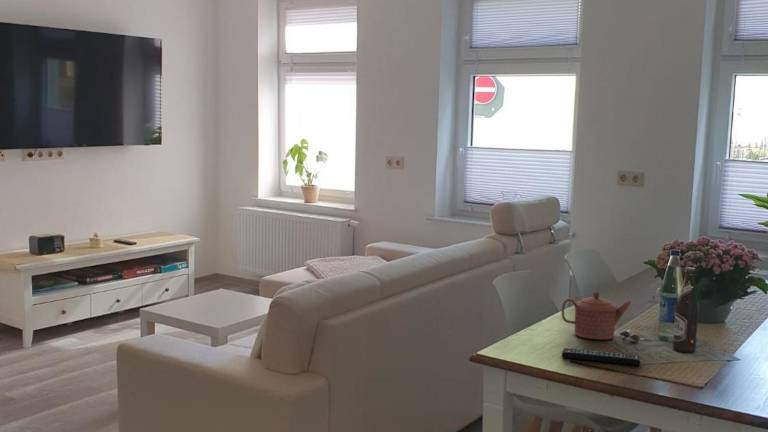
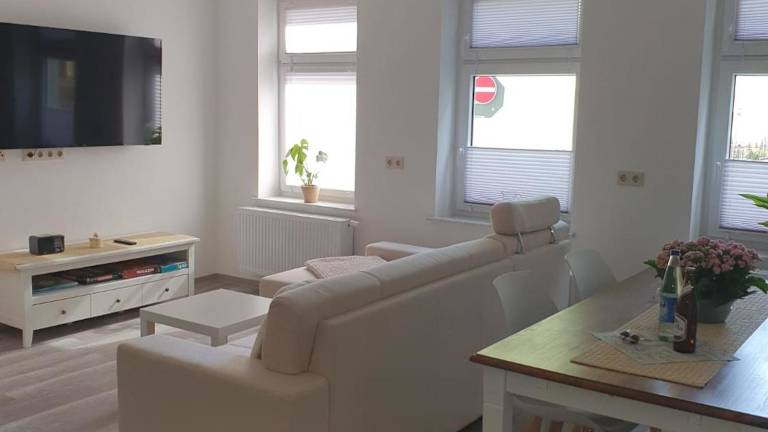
- remote control [561,347,641,366]
- teapot [560,290,632,340]
